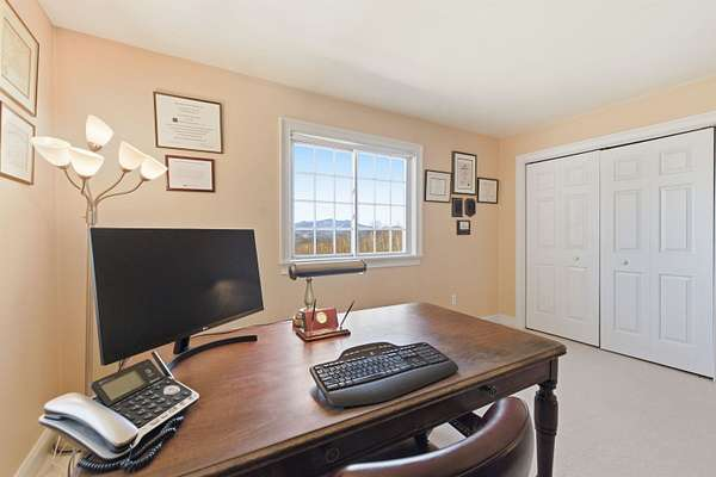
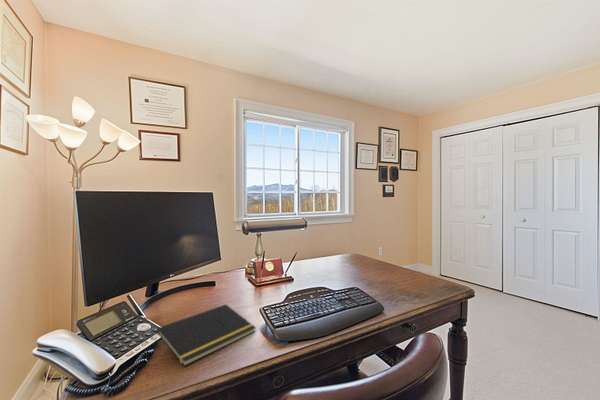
+ notepad [153,303,257,367]
